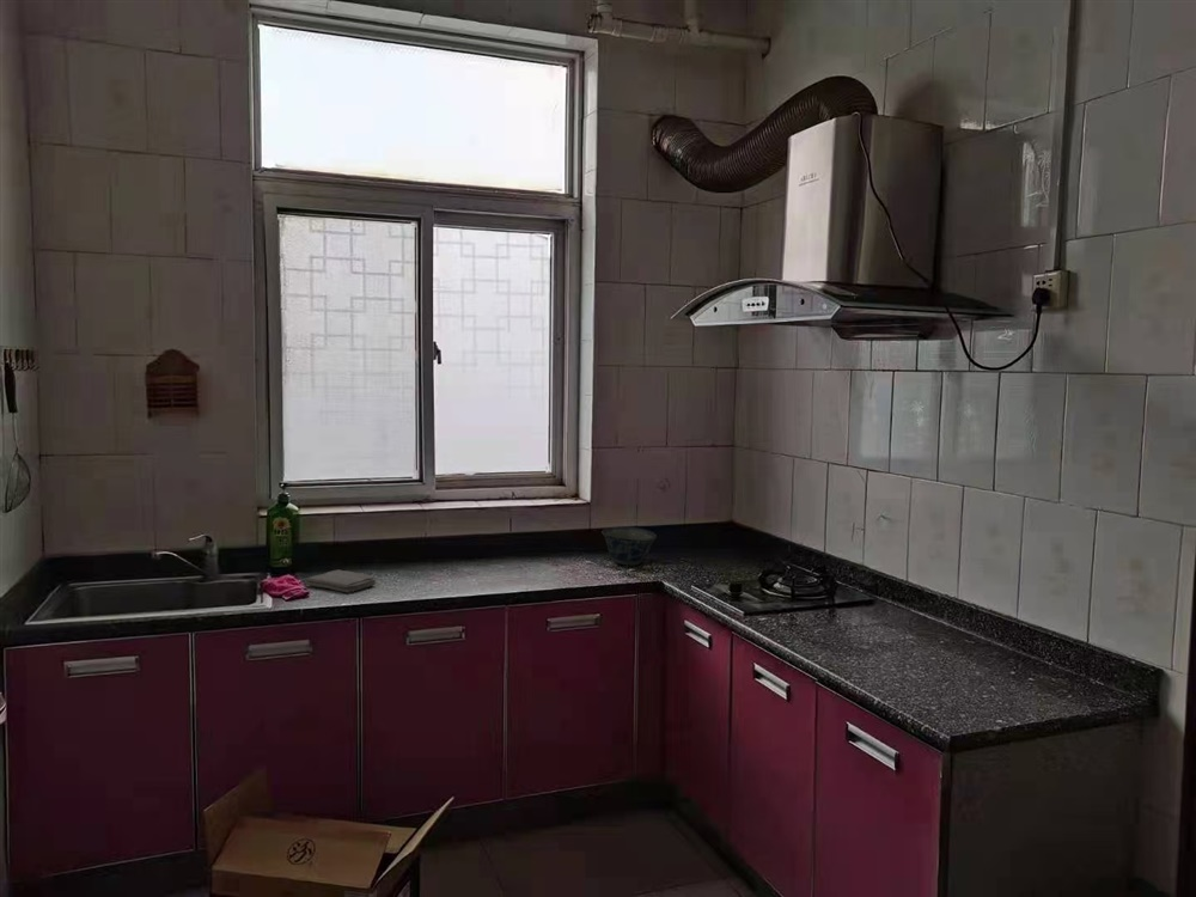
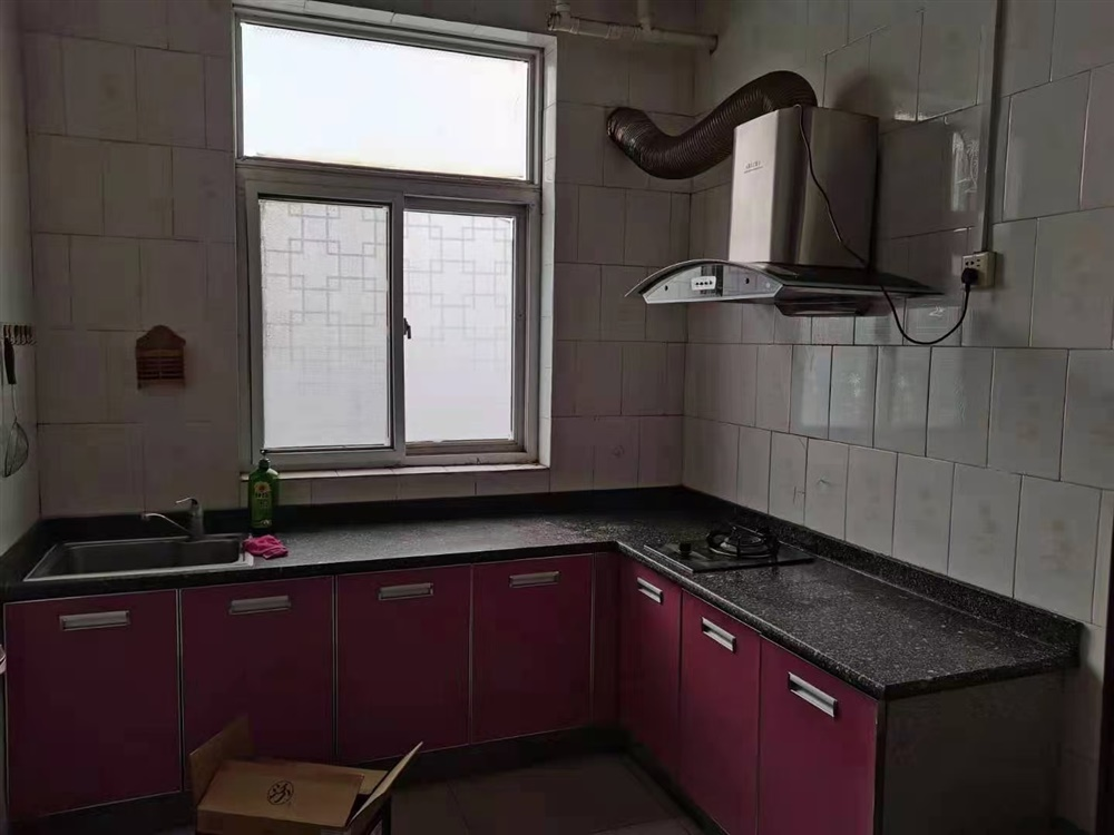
- bowl [600,526,658,567]
- washcloth [305,569,378,594]
